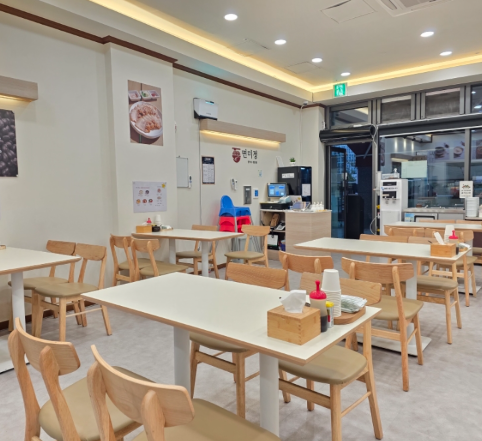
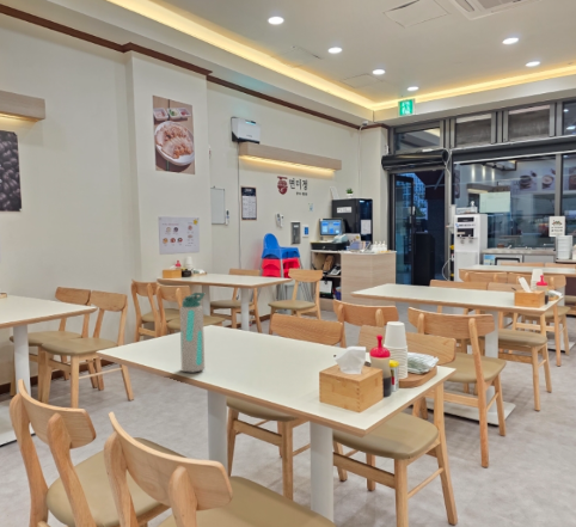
+ water bottle [178,292,206,374]
